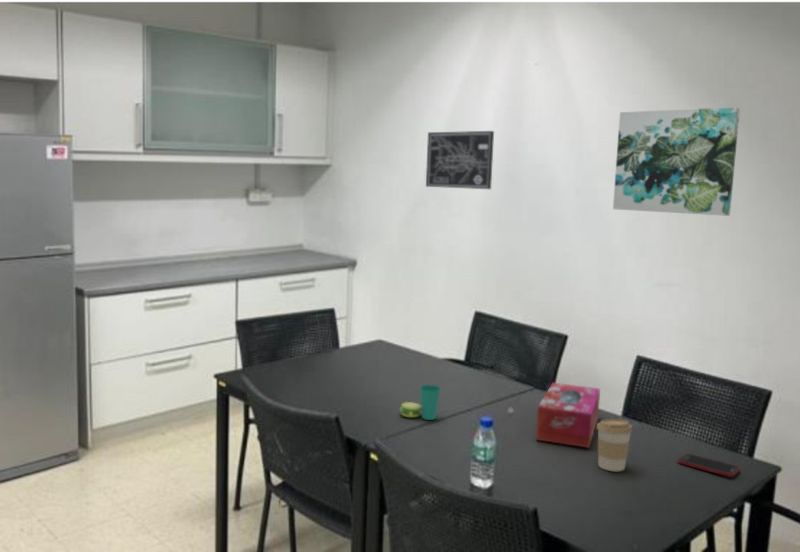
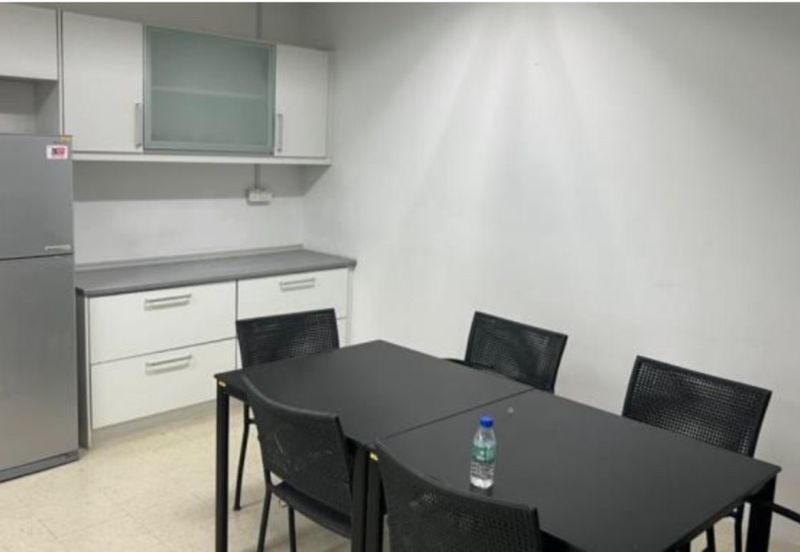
- tissue box [535,382,601,449]
- coffee cup [596,418,633,472]
- cell phone [677,453,741,478]
- wall art [612,106,741,217]
- wall art [425,130,495,190]
- cup [399,384,442,421]
